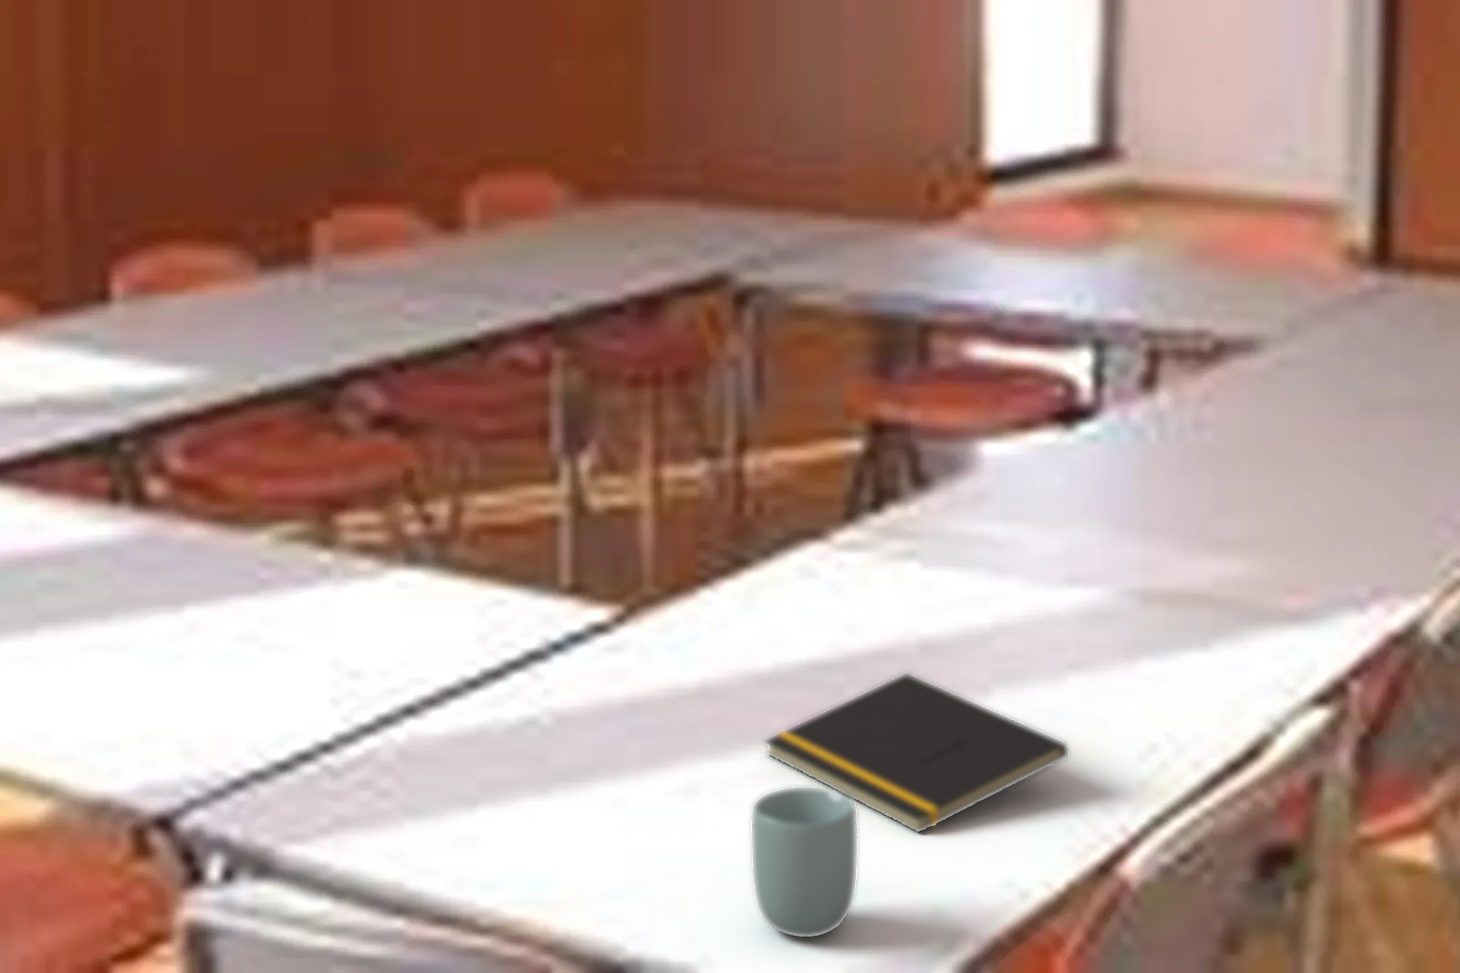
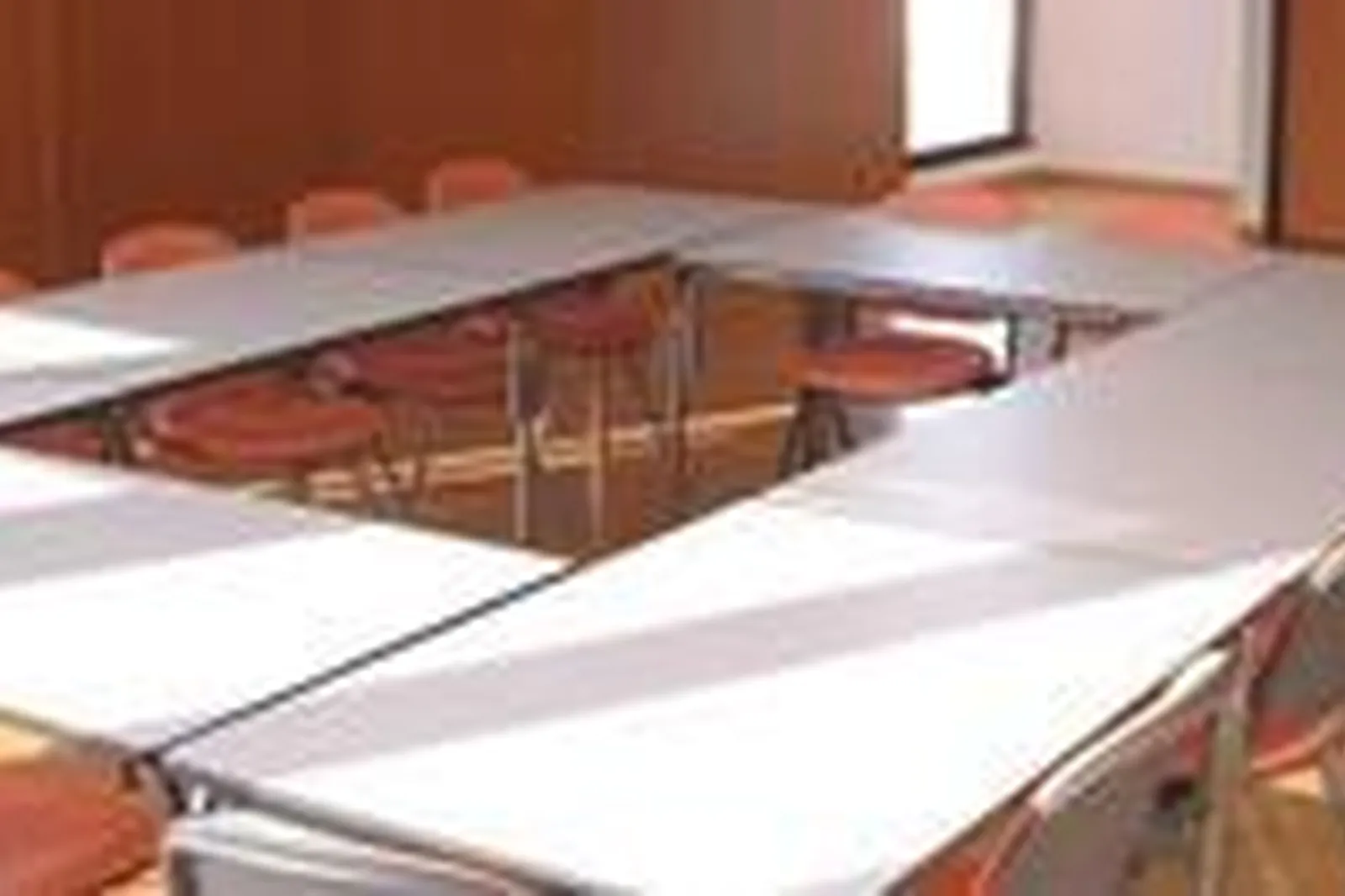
- notepad [764,672,1069,833]
- cup [751,787,858,938]
